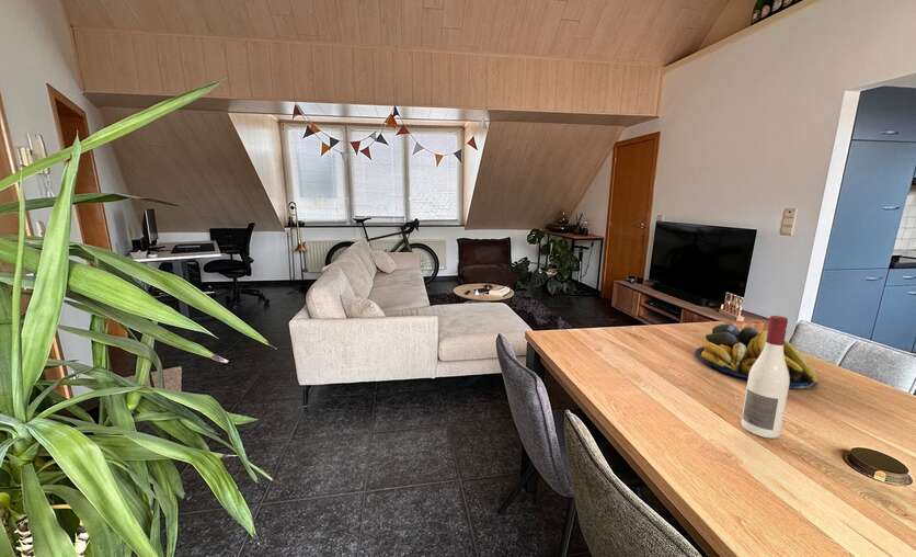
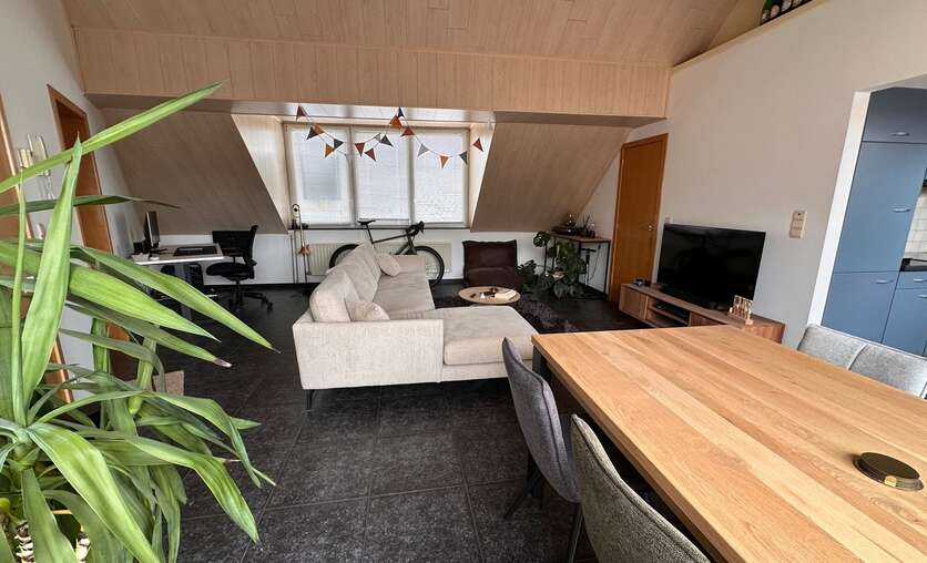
- alcohol [741,315,790,440]
- fruit bowl [694,323,820,389]
